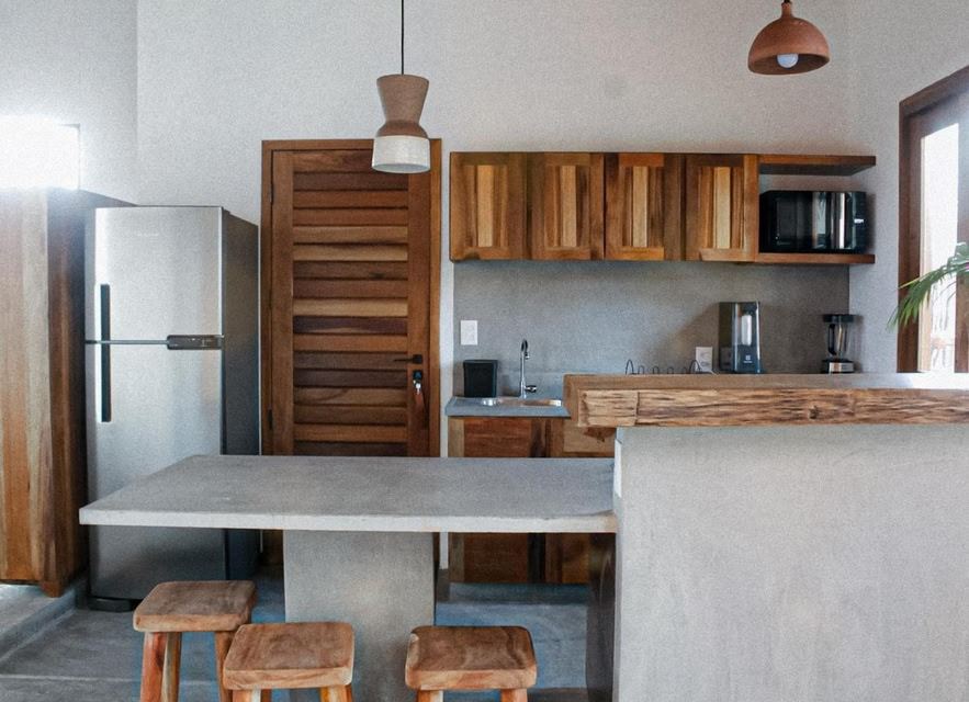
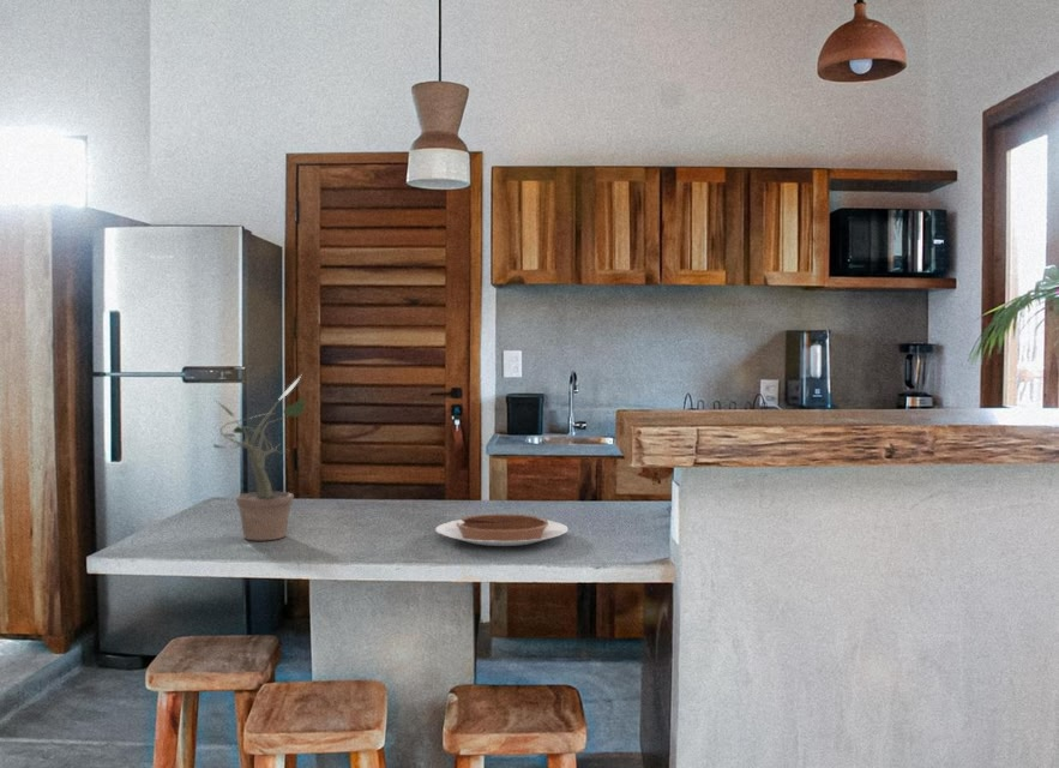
+ potted plant [212,374,307,541]
+ chocolate tart [434,512,568,547]
